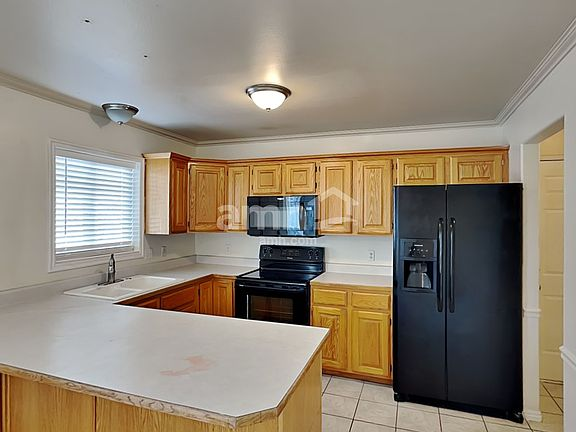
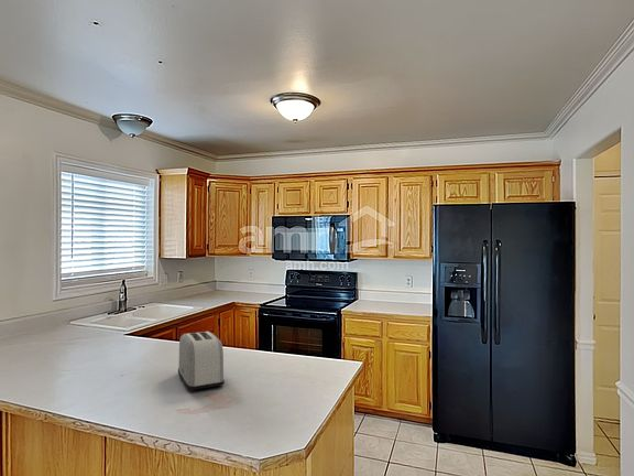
+ toaster [177,331,226,392]
